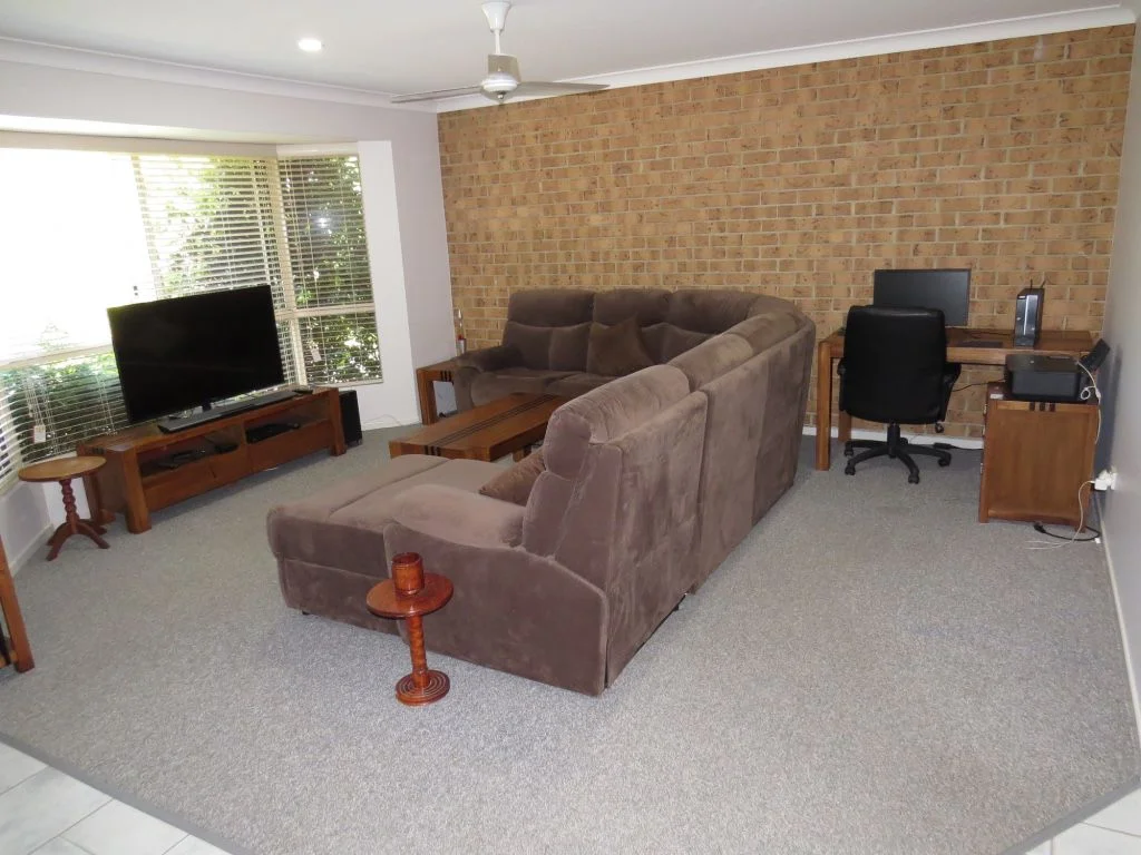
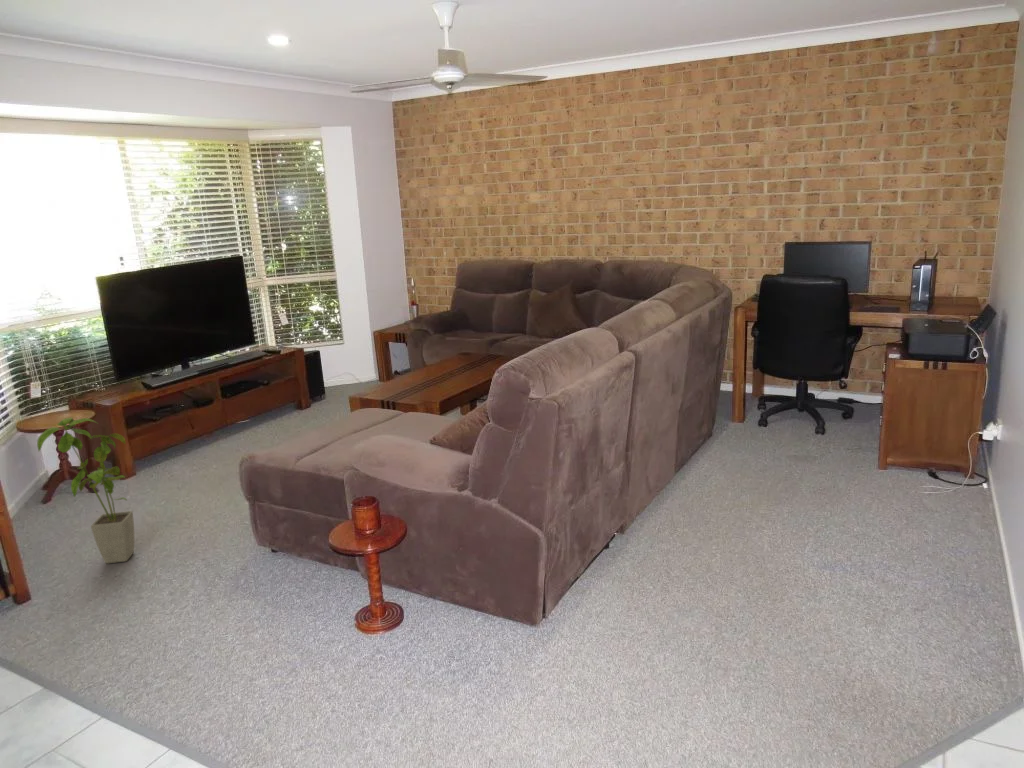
+ house plant [36,416,135,565]
